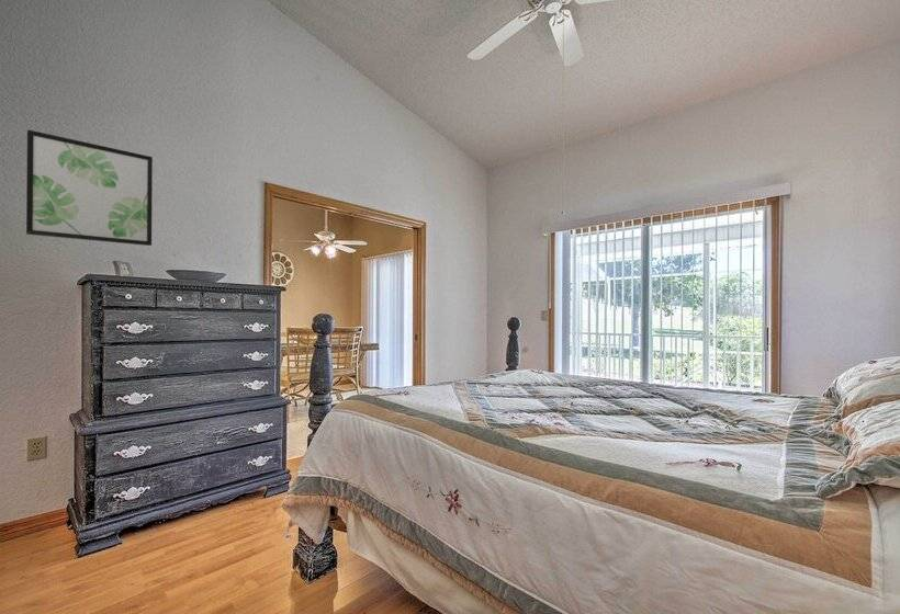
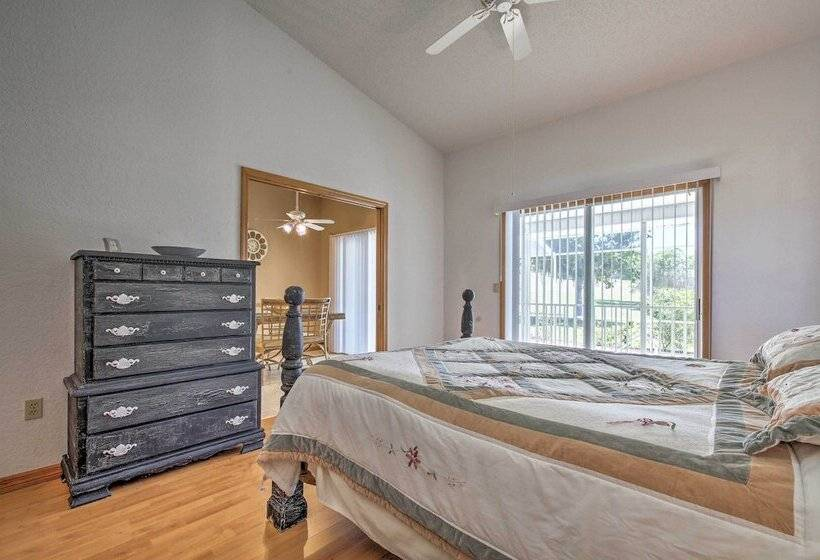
- wall art [25,128,154,247]
